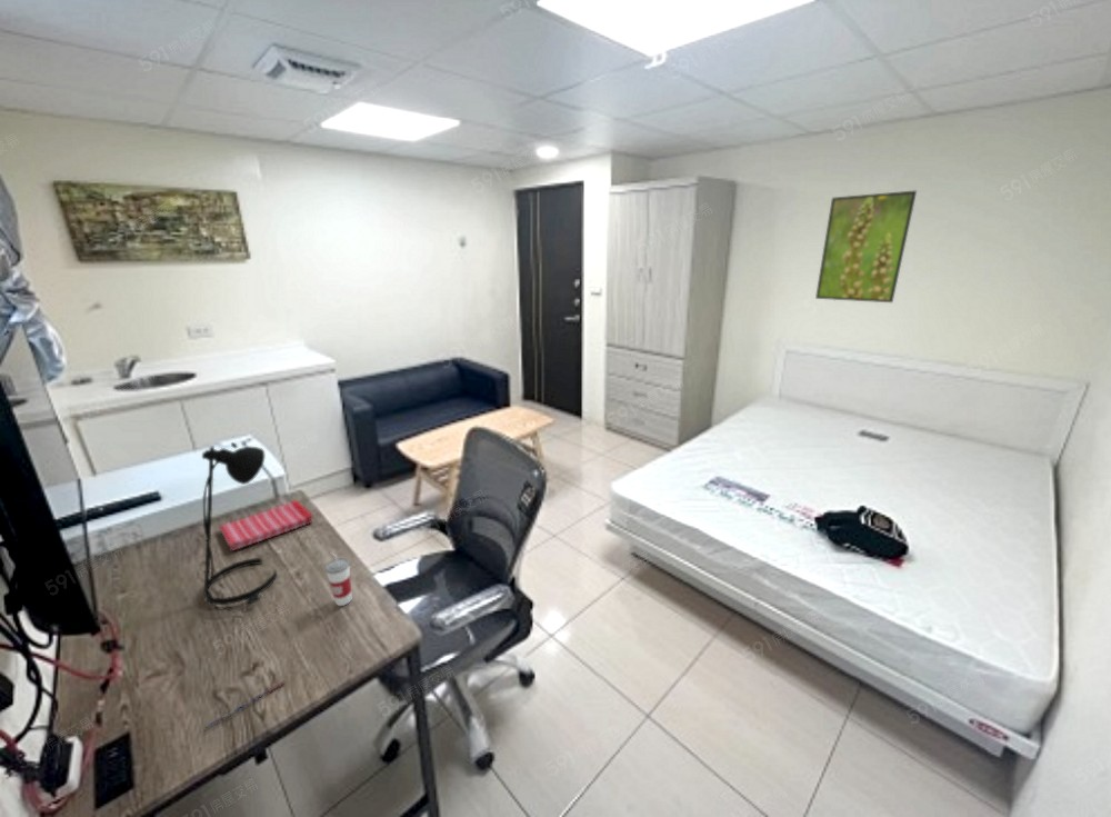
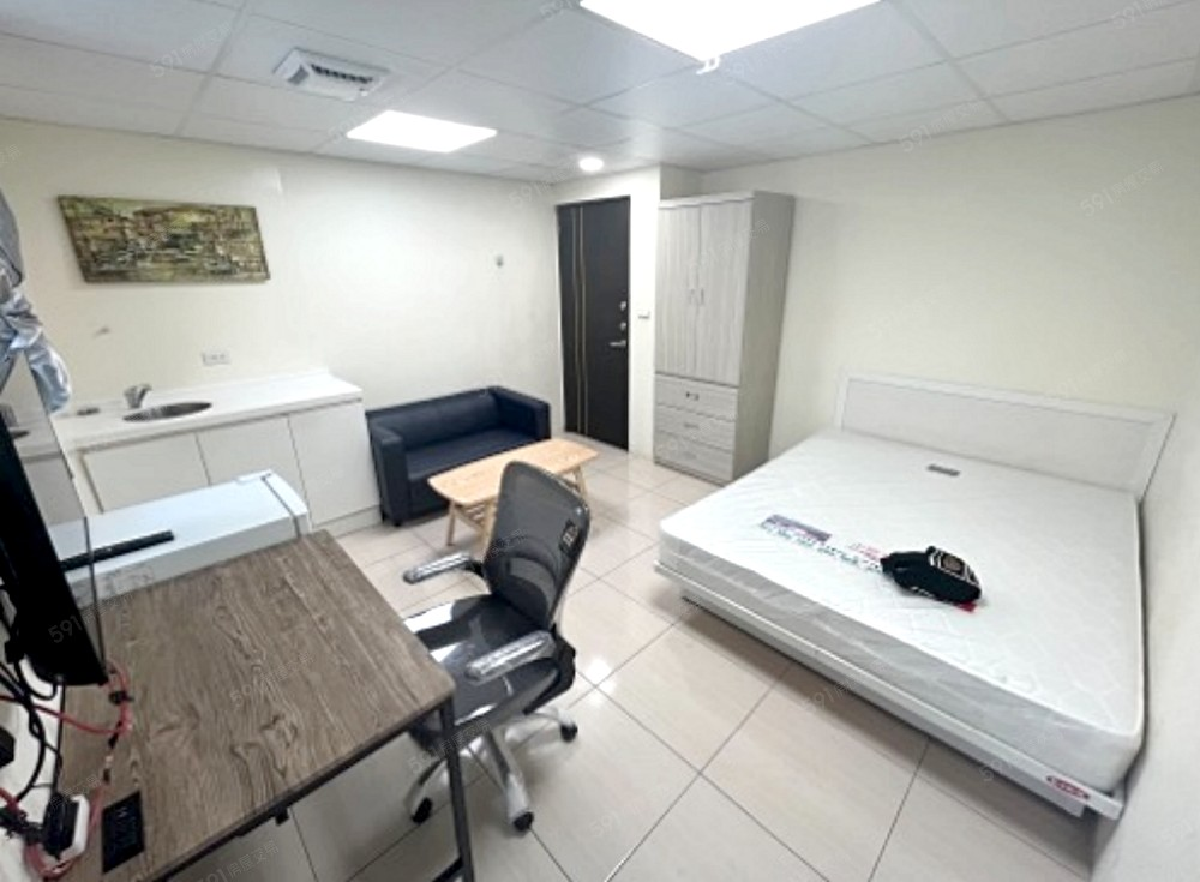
- desk lamp [201,441,278,611]
- pen [203,679,286,730]
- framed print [814,189,918,303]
- dish towel [218,499,313,552]
- cup [324,551,353,607]
